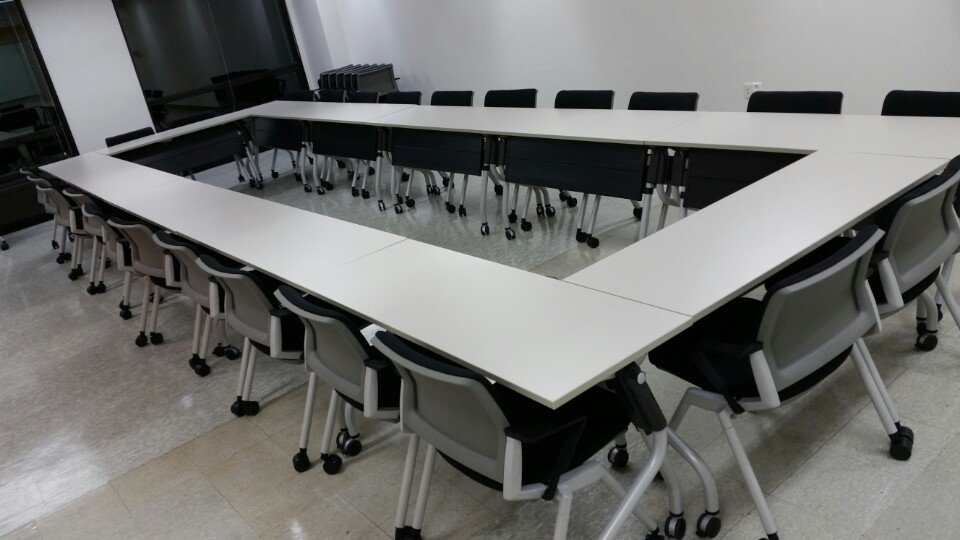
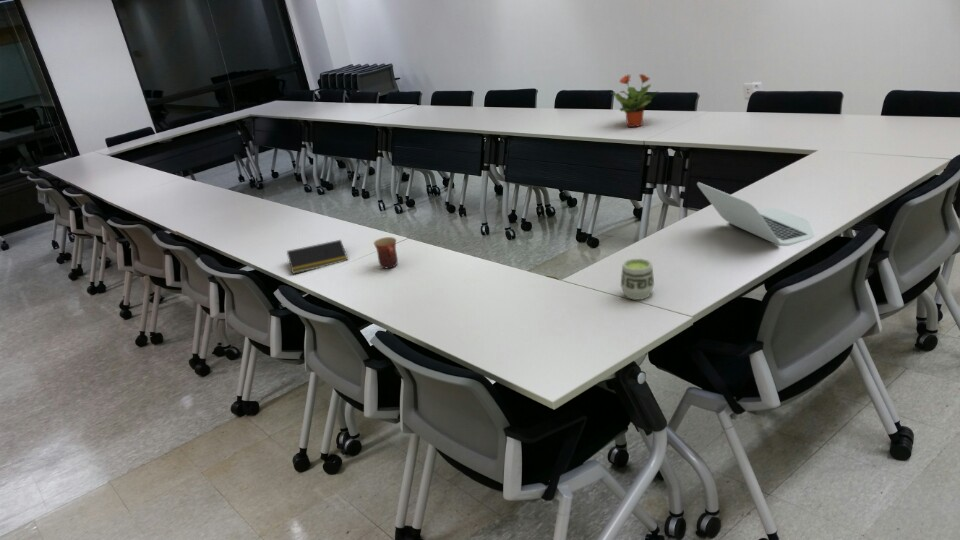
+ notepad [286,239,349,275]
+ laptop [696,181,816,247]
+ mug [373,236,399,269]
+ potted plant [610,73,660,128]
+ cup [620,257,655,301]
